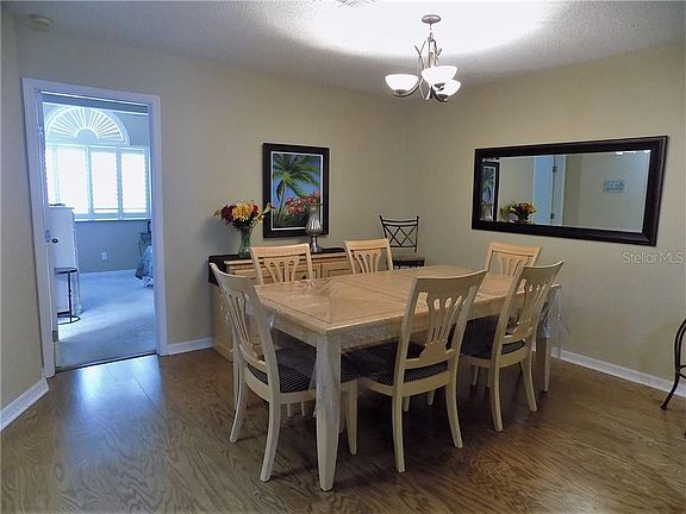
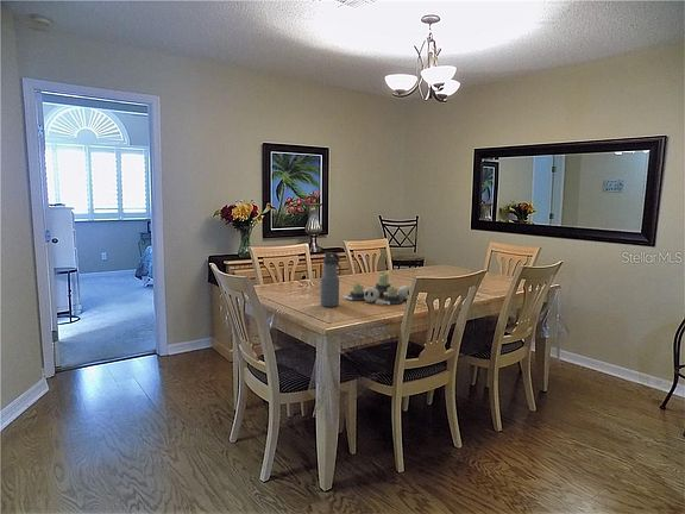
+ water bottle [320,251,342,308]
+ candle holder [341,272,421,306]
